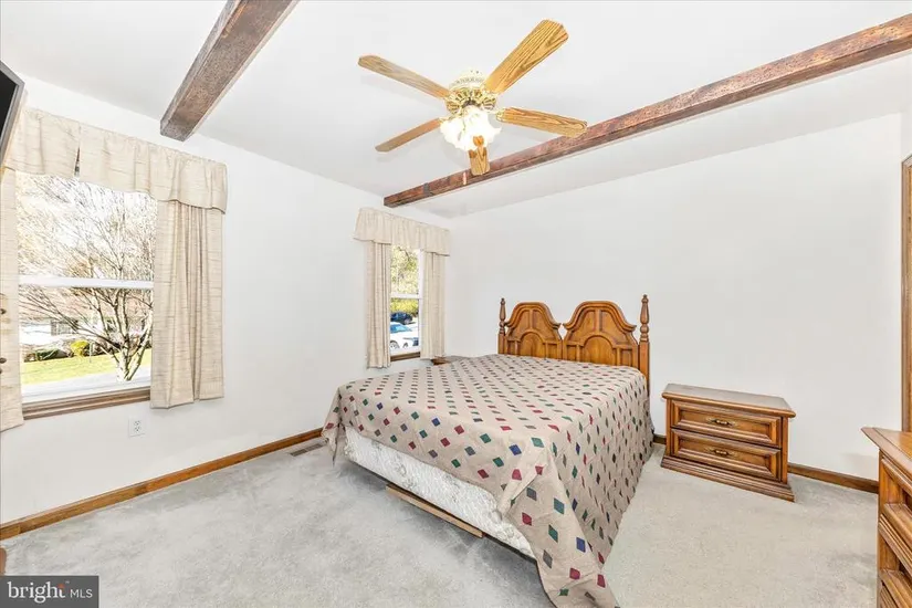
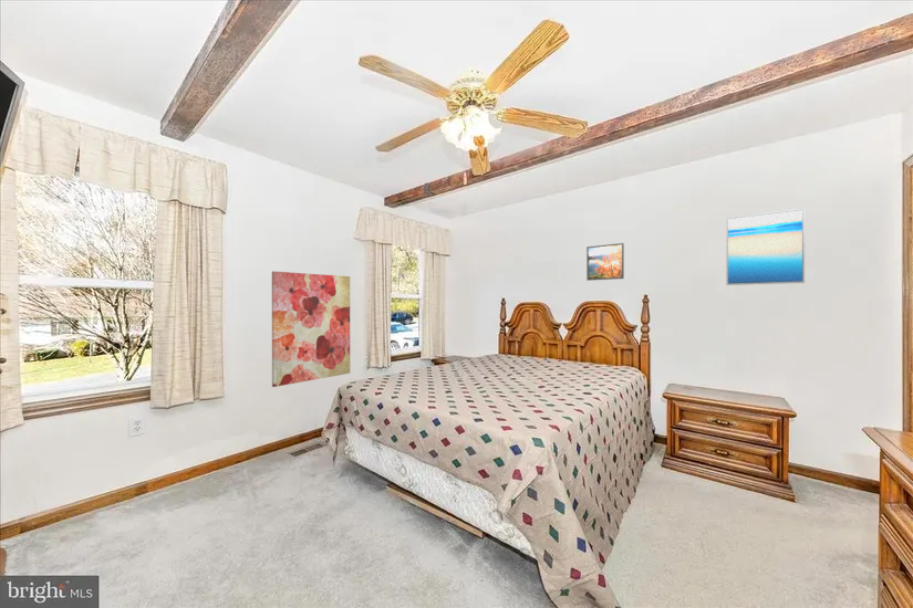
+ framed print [585,242,625,282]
+ wall art [271,271,351,388]
+ wall art [725,207,806,286]
